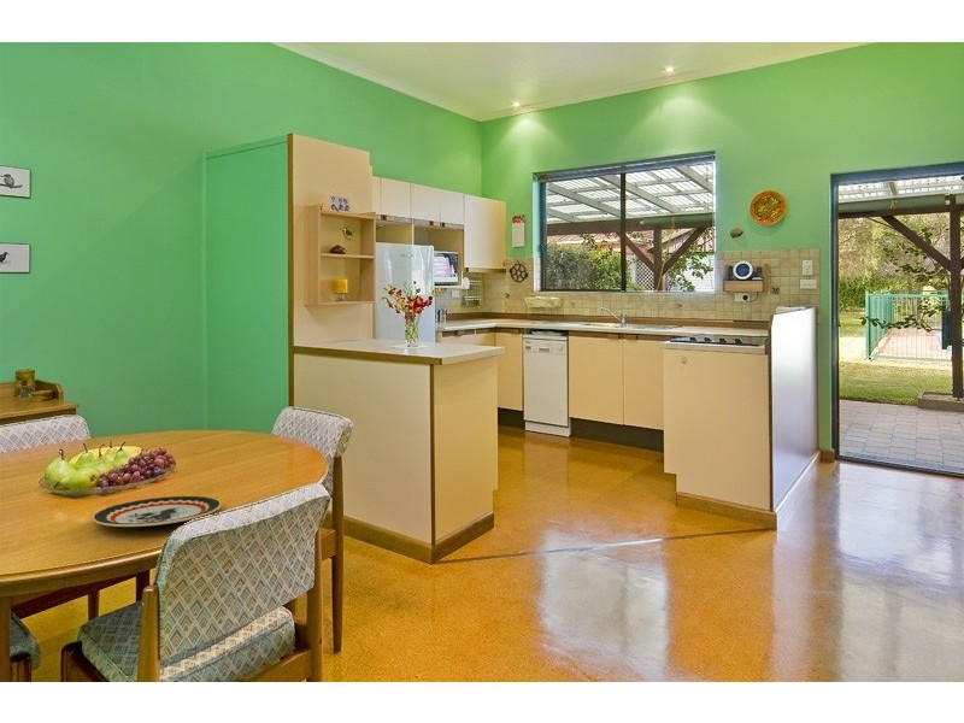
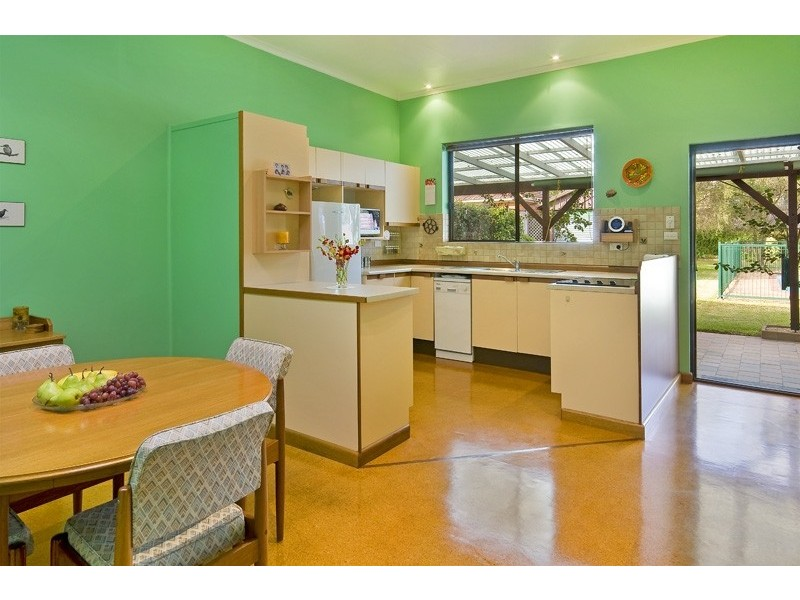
- plate [92,495,223,528]
